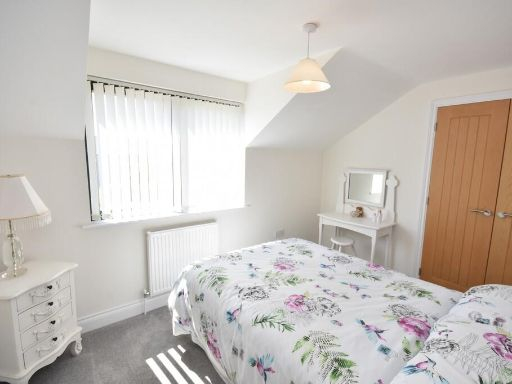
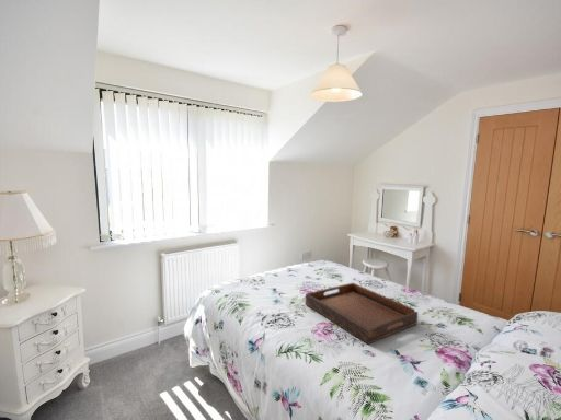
+ serving tray [305,282,419,345]
